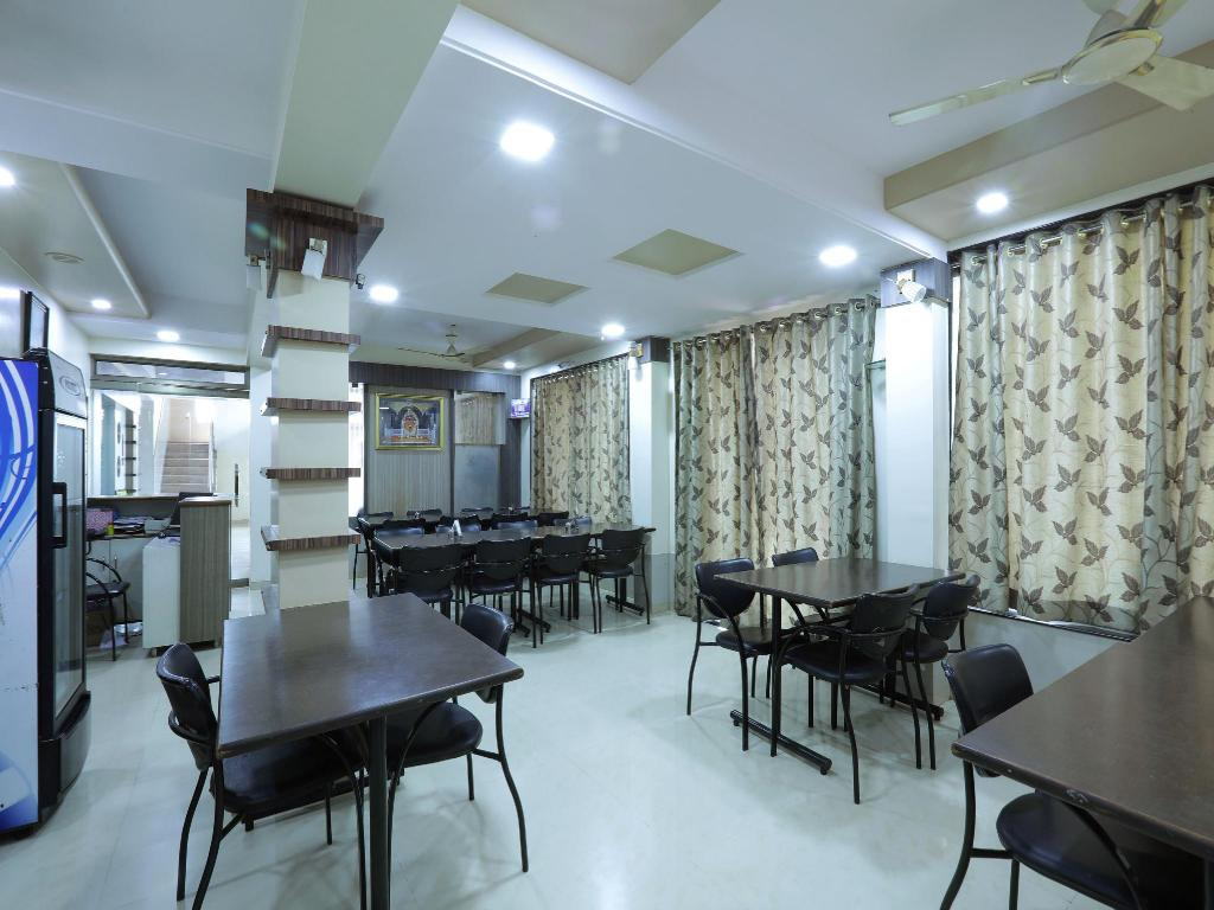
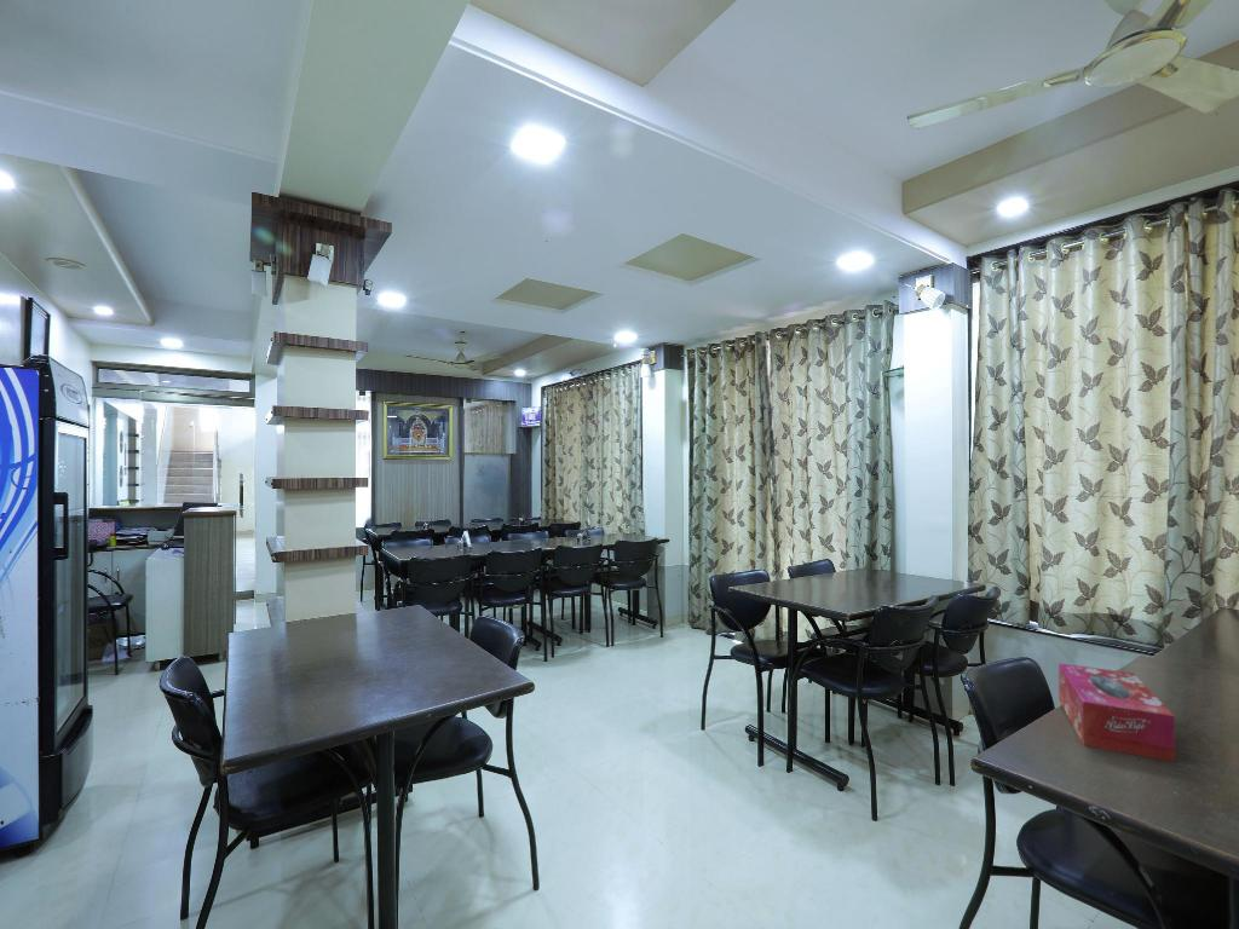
+ tissue box [1058,662,1176,763]
